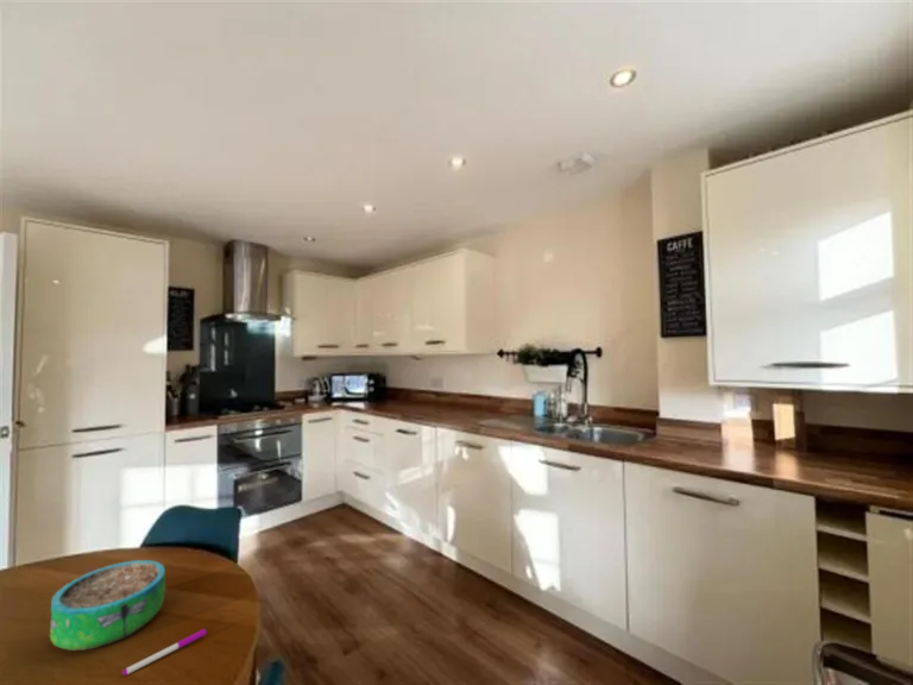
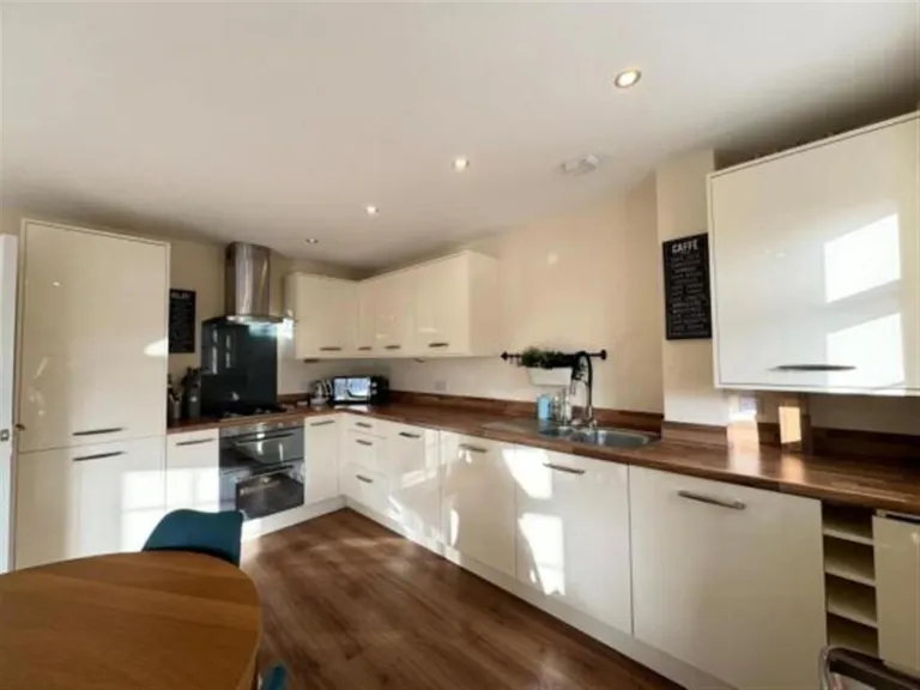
- decorative bowl [49,559,166,652]
- pen [121,628,207,677]
